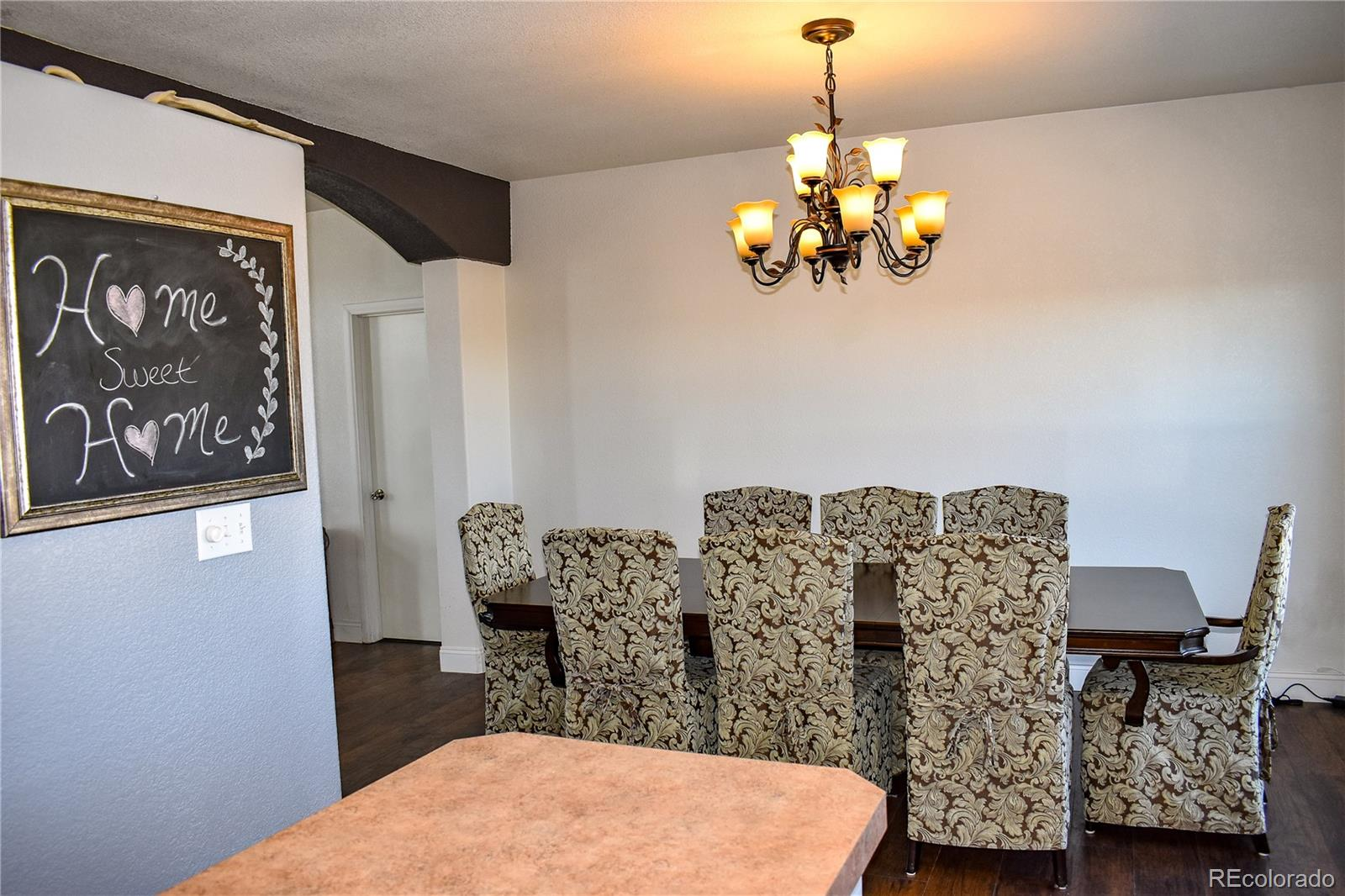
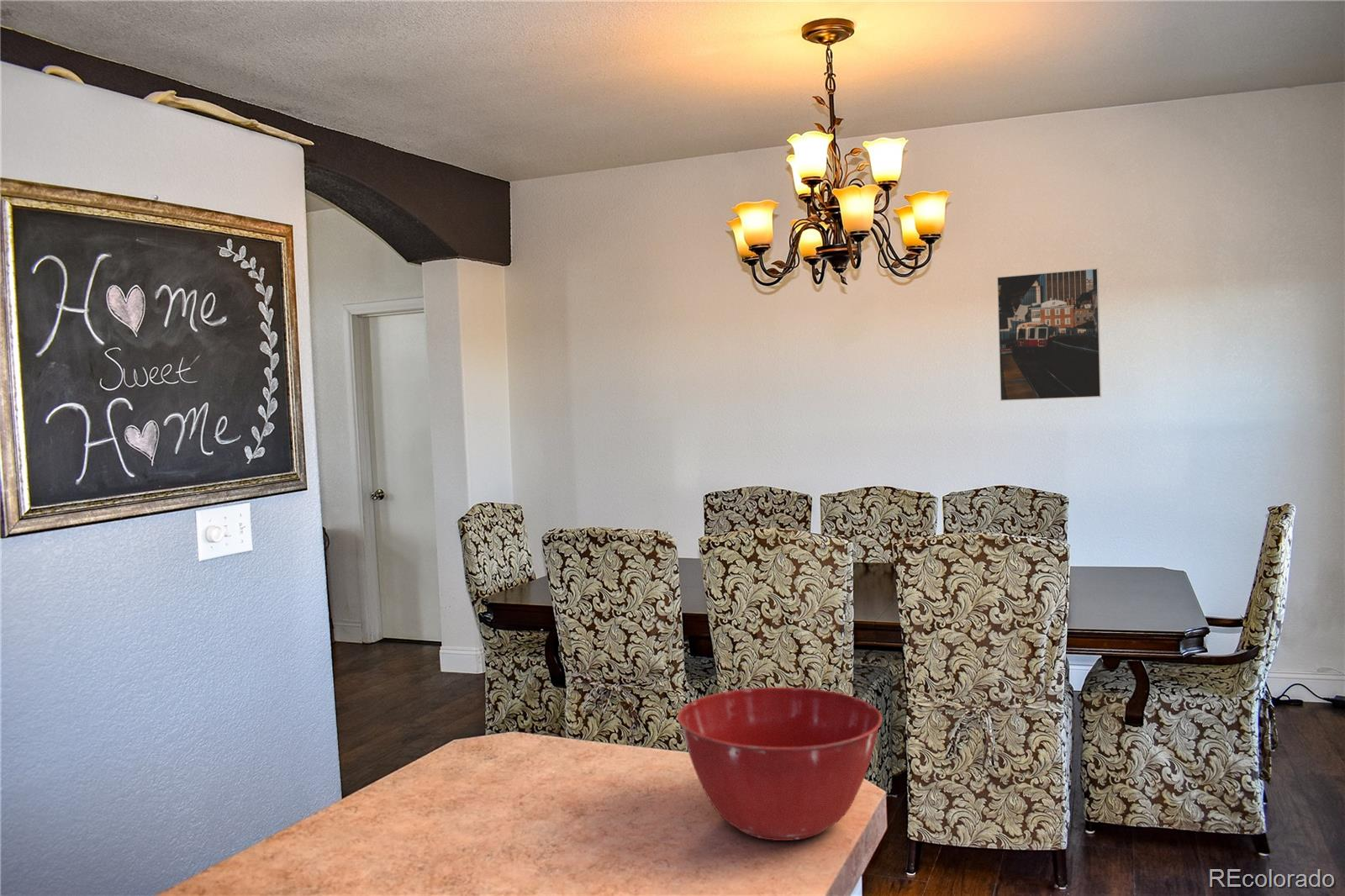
+ mixing bowl [677,687,883,841]
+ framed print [996,267,1102,402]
